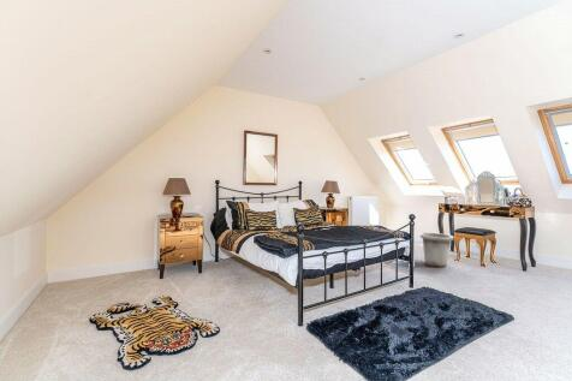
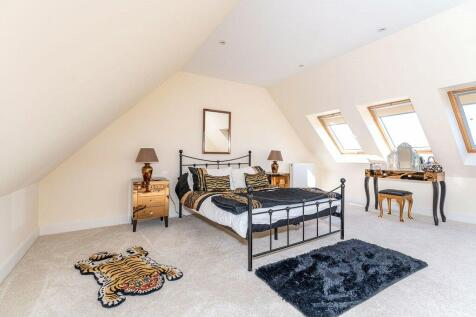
- trash can [419,232,454,269]
